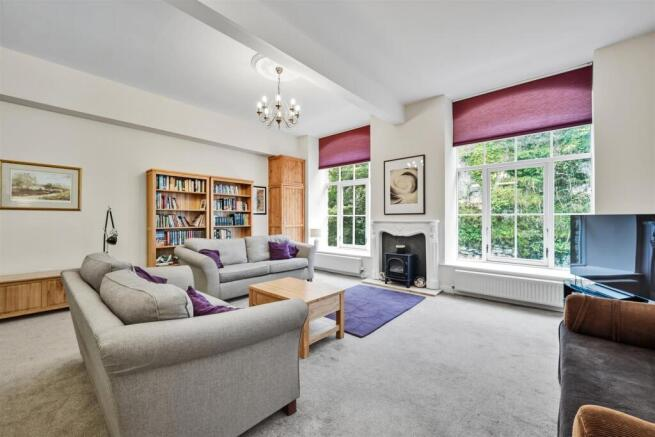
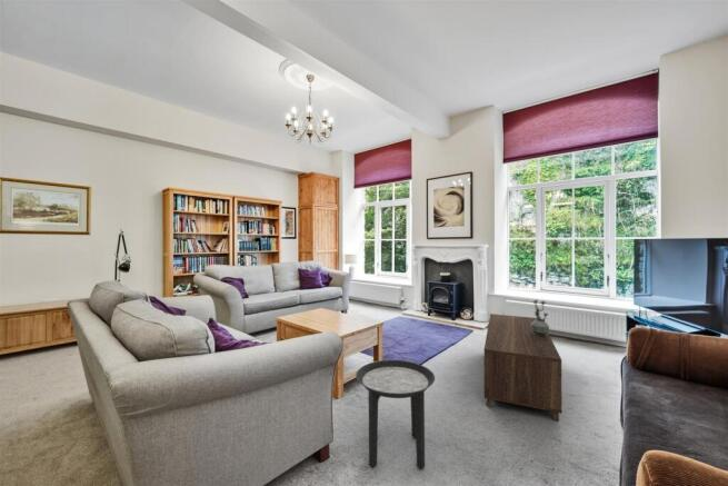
+ potted plant [531,299,550,336]
+ side table [355,359,436,470]
+ coffee table [483,313,562,421]
